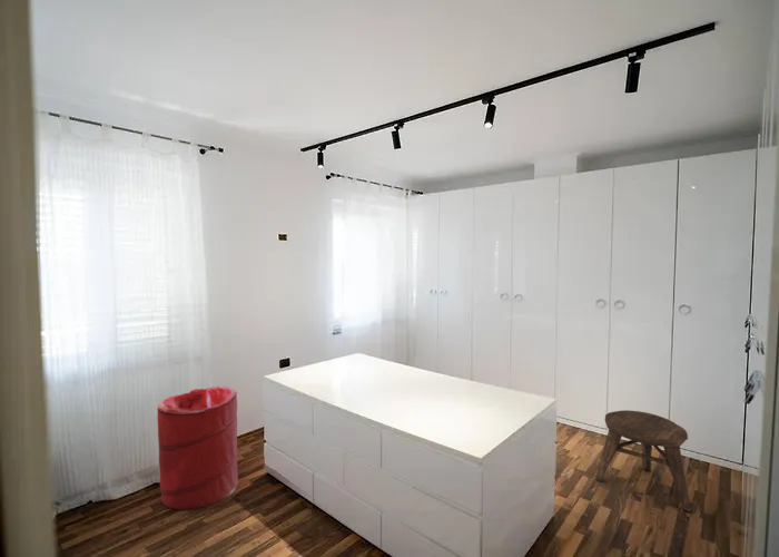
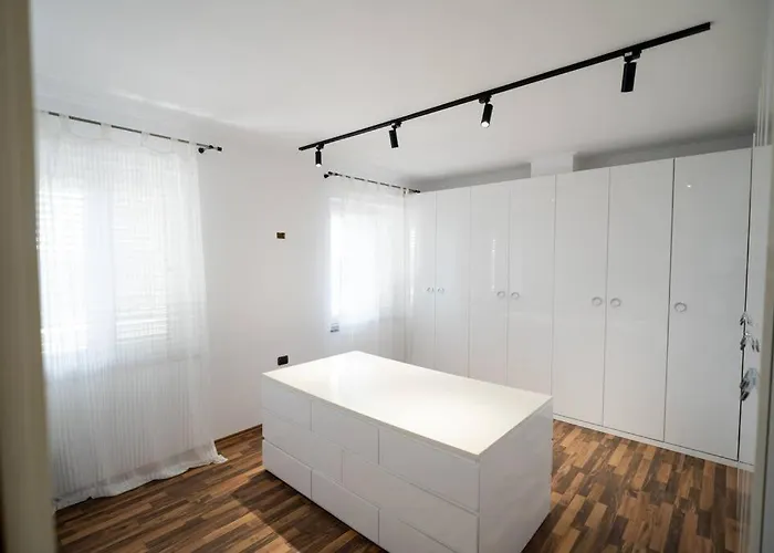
- laundry hamper [157,385,239,511]
- stool [594,409,692,512]
